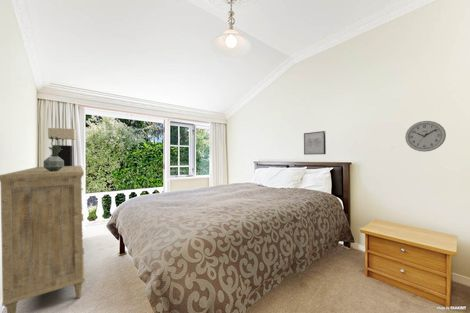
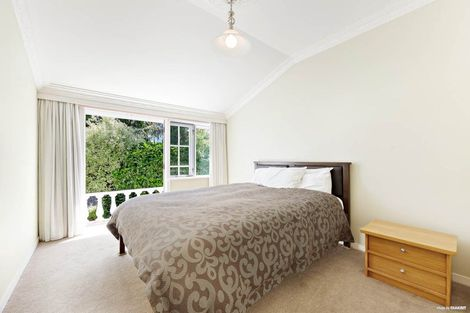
- table lamp [47,127,77,166]
- potted plant [42,136,64,172]
- wall clock [404,120,447,153]
- dresser [0,165,86,313]
- wall art [303,130,327,156]
